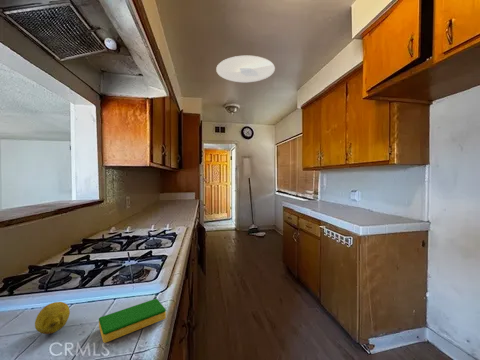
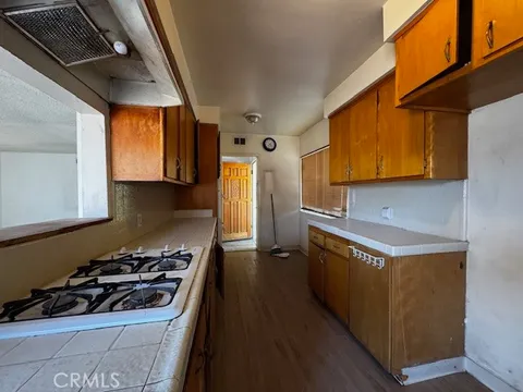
- ceiling light [215,55,276,83]
- fruit [34,301,71,335]
- dish sponge [98,298,167,344]
